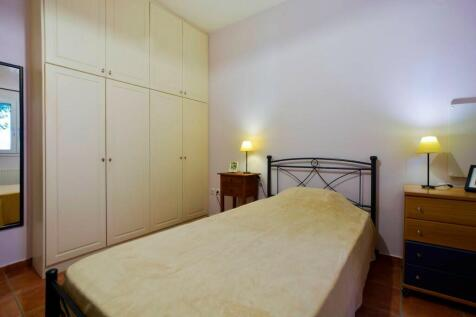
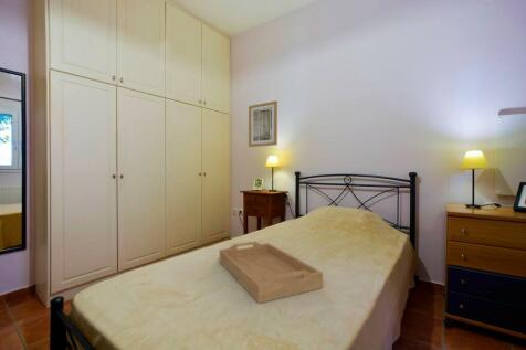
+ wall art [248,99,278,148]
+ serving tray [219,241,324,305]
